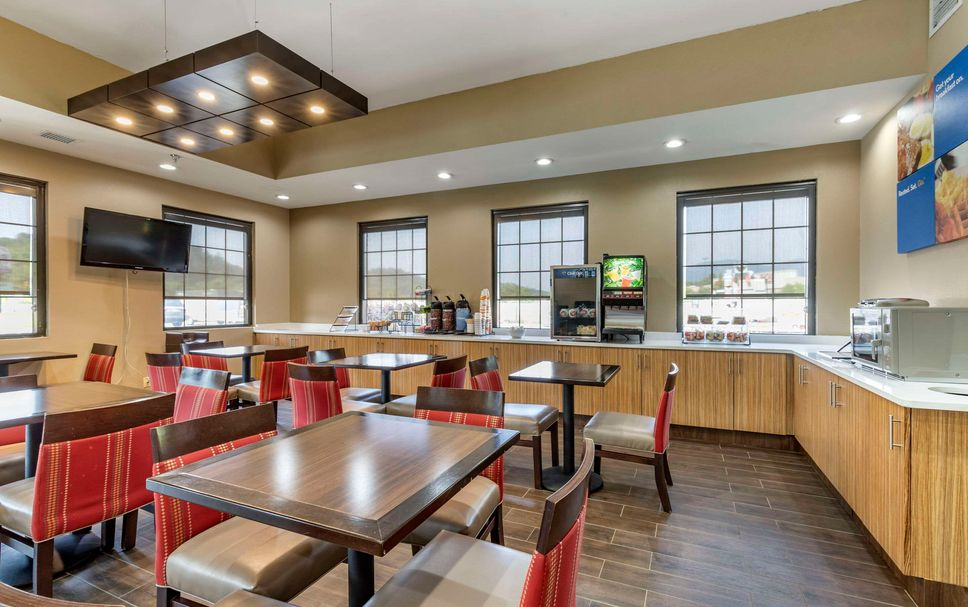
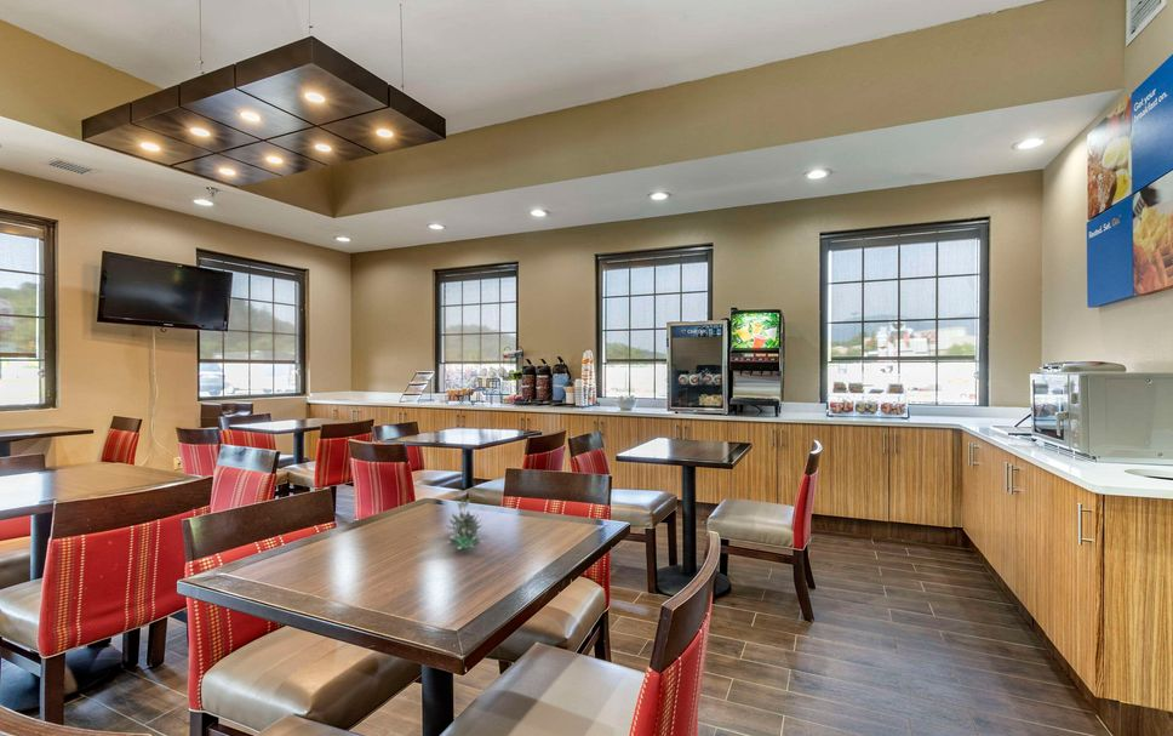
+ succulent plant [445,498,485,550]
